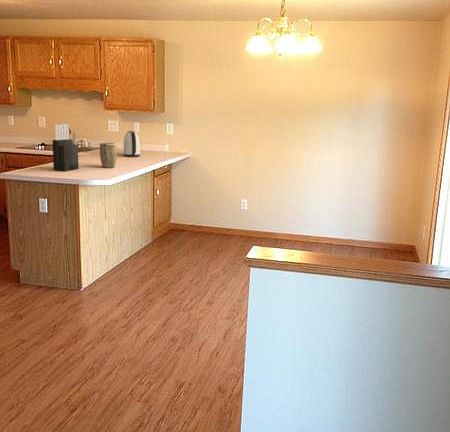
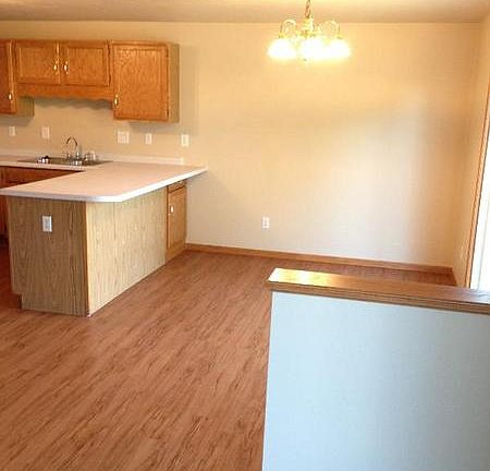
- kettle [123,130,141,158]
- plant pot [99,141,117,169]
- knife block [52,123,79,172]
